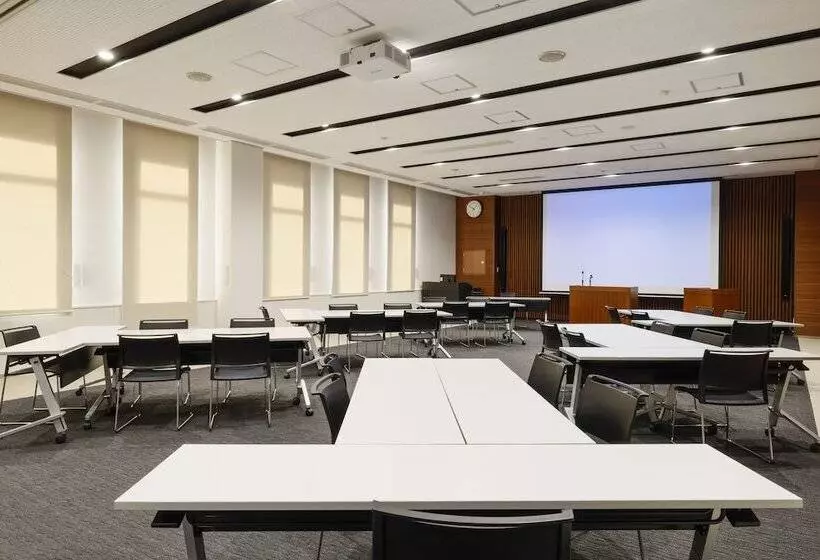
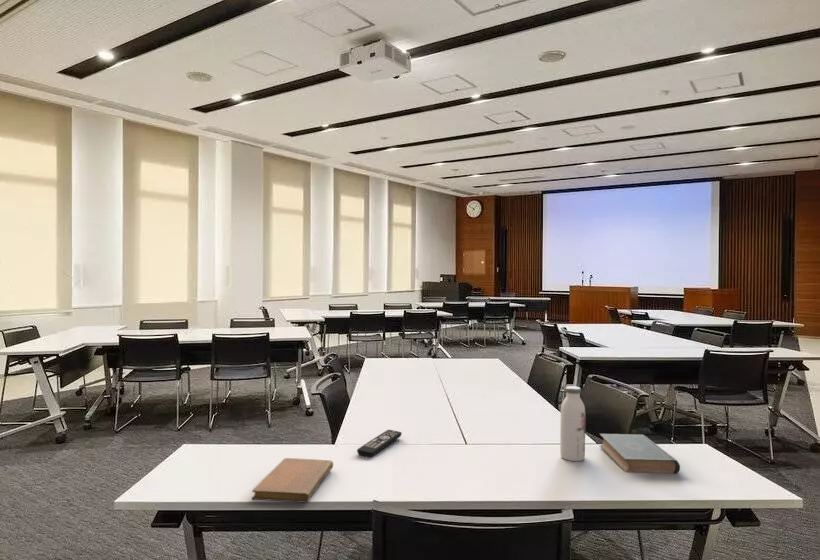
+ water bottle [559,385,586,462]
+ book [598,433,681,474]
+ remote control [356,429,403,458]
+ notebook [251,457,334,504]
